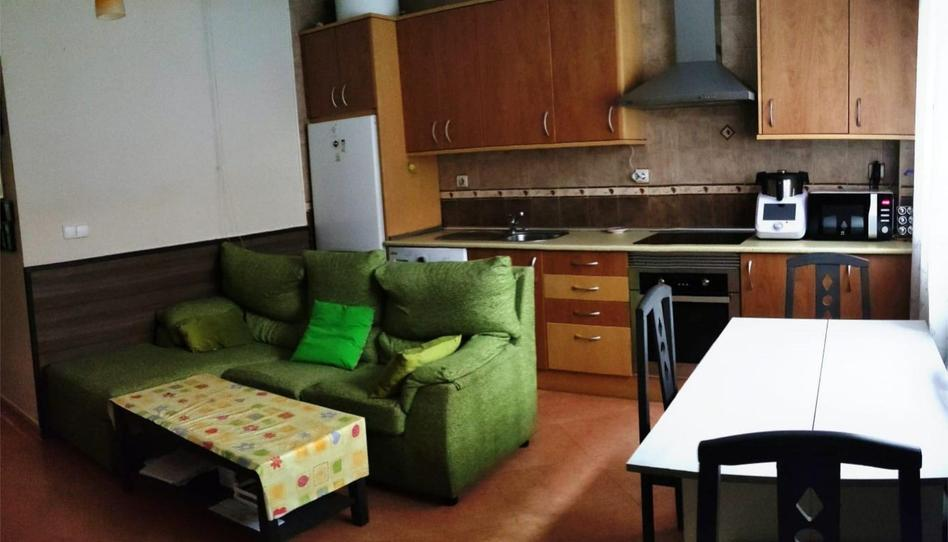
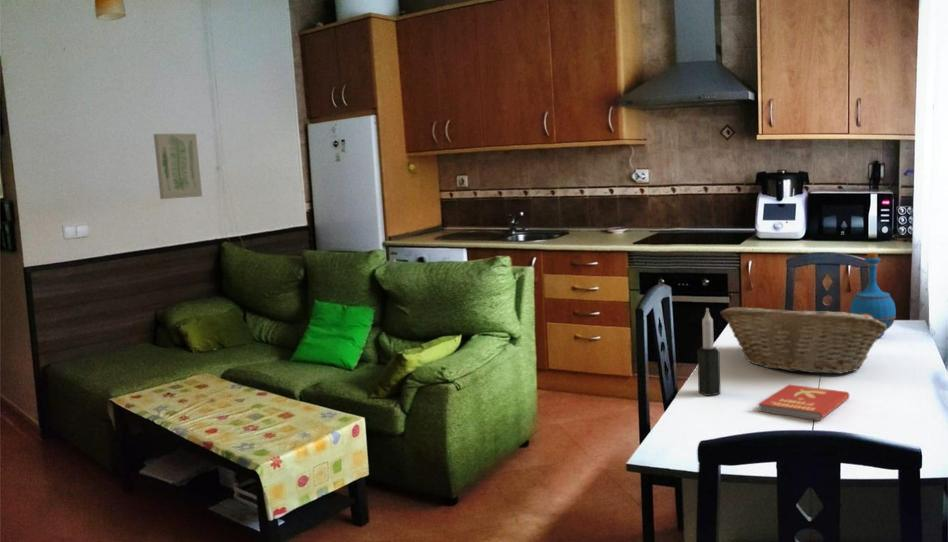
+ book [757,384,850,421]
+ candle [696,307,722,397]
+ wall art [153,133,203,200]
+ bottle [849,252,897,338]
+ fruit basket [720,303,888,375]
